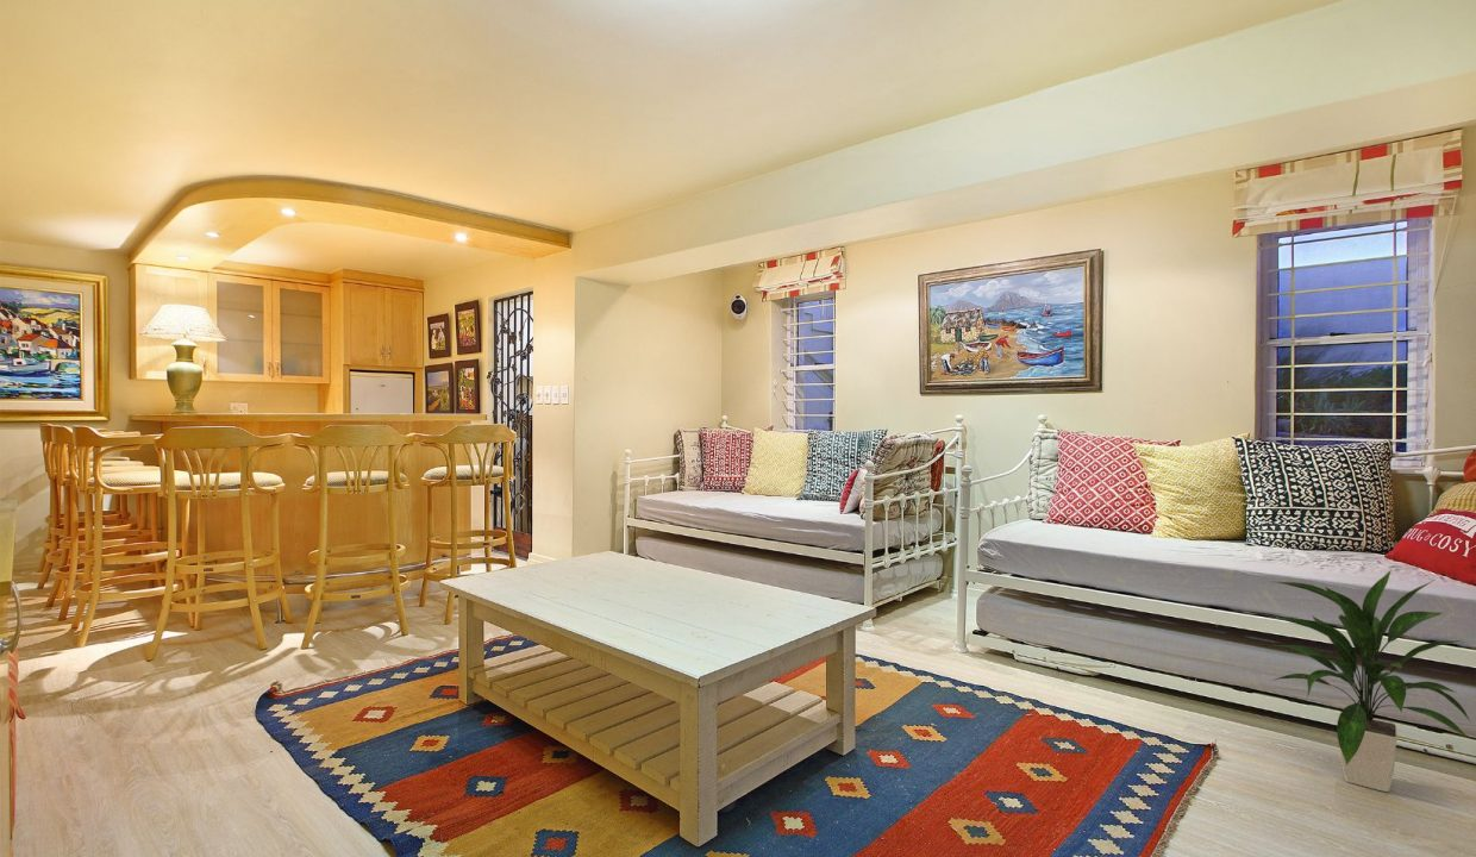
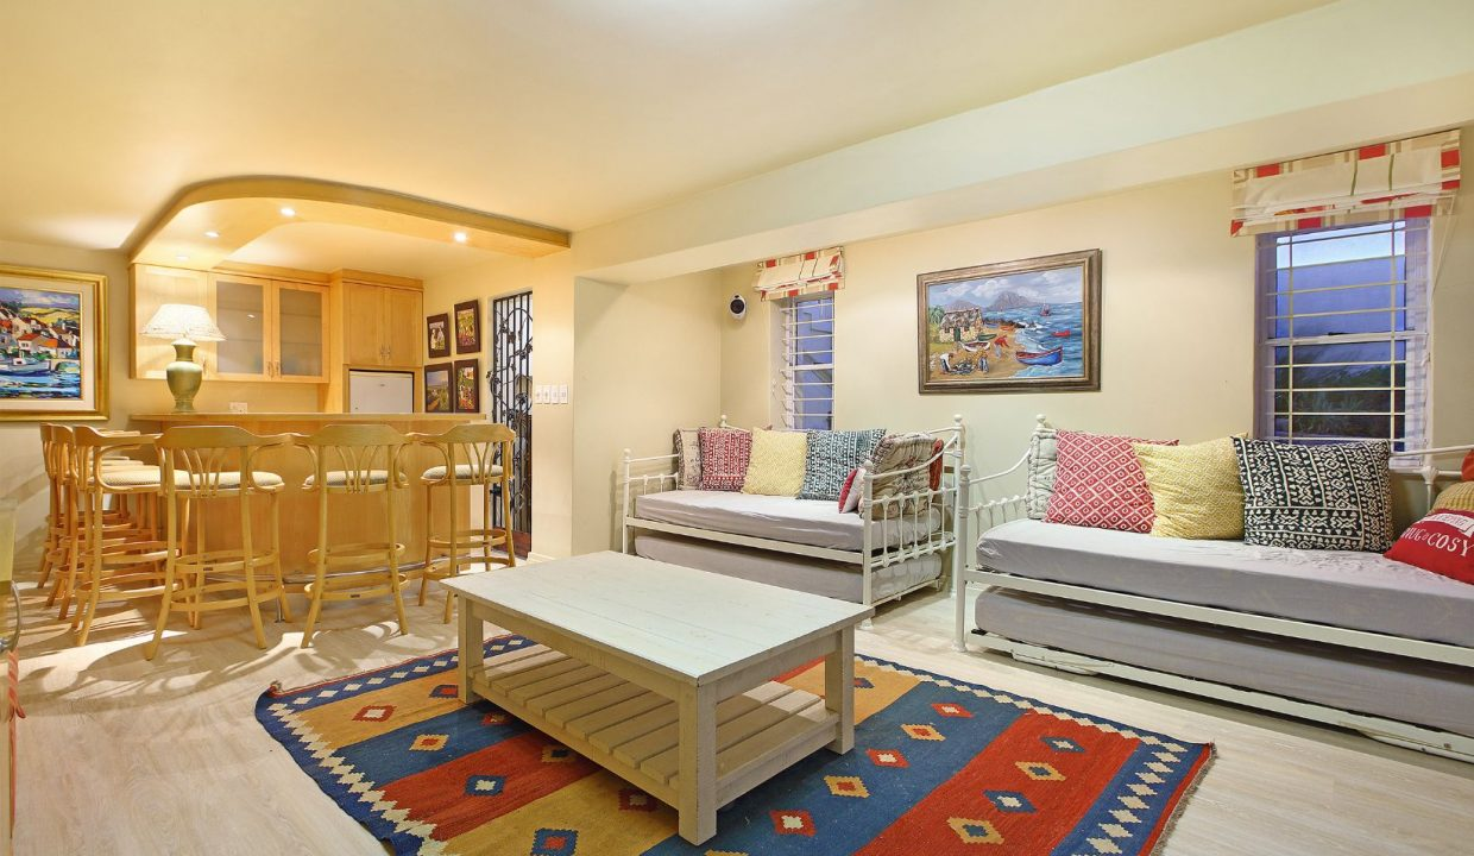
- indoor plant [1265,569,1472,793]
